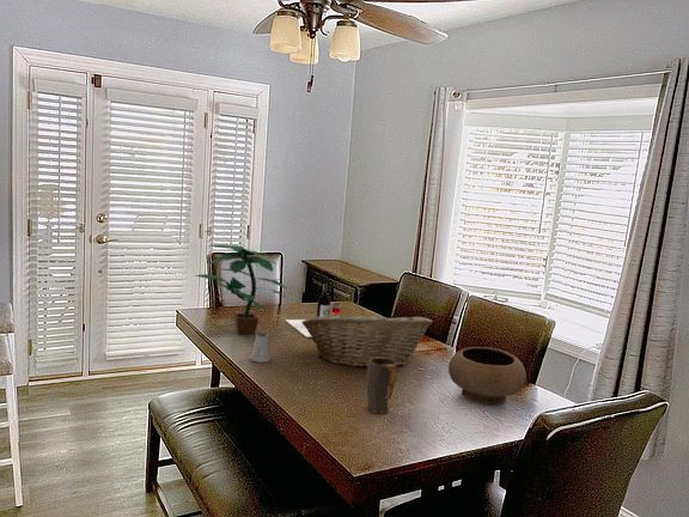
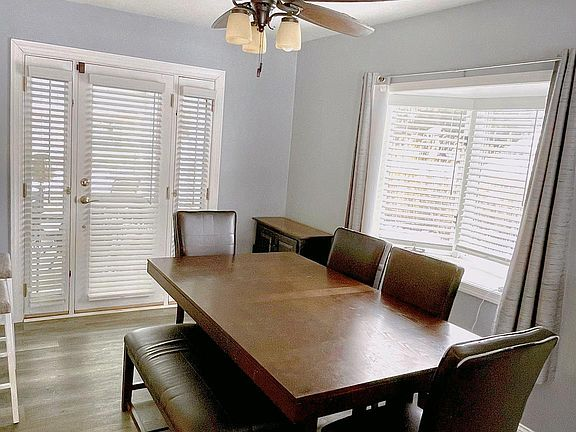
- fruit basket [301,308,433,369]
- saltshaker [249,330,272,364]
- bowl [447,346,528,406]
- wine bottle [285,282,342,337]
- potted plant [194,243,288,335]
- mug [365,357,400,415]
